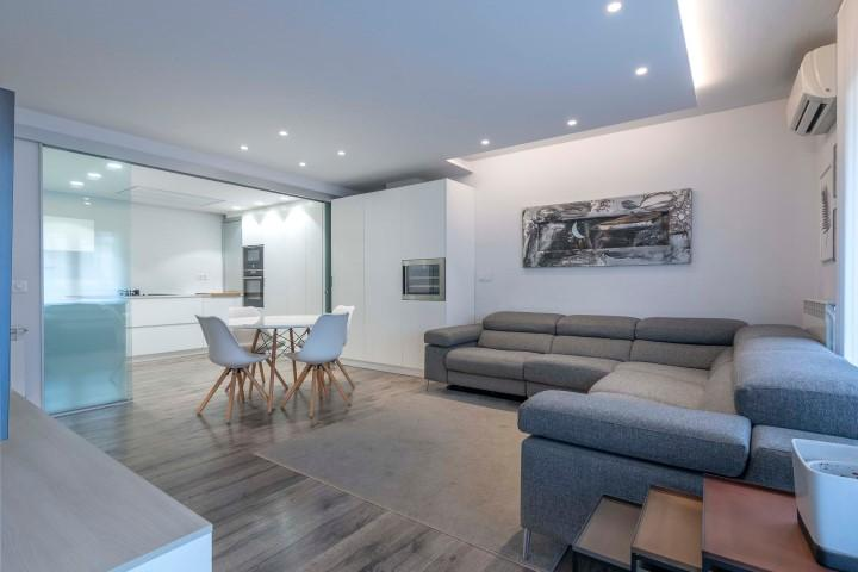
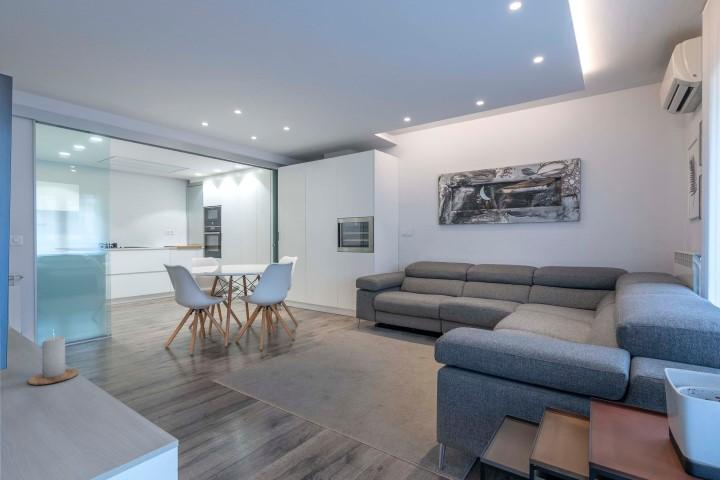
+ candle [27,330,80,386]
